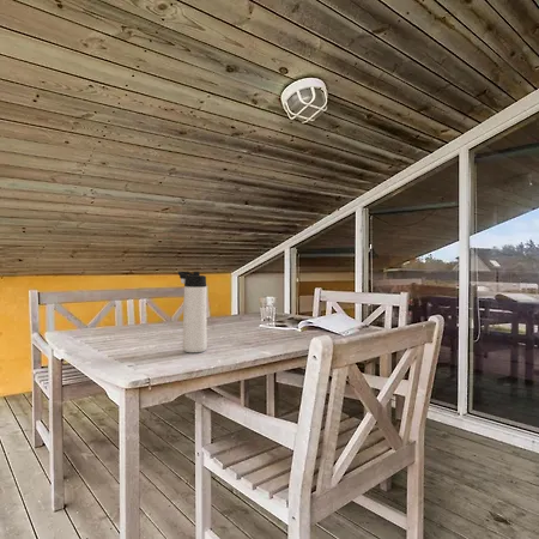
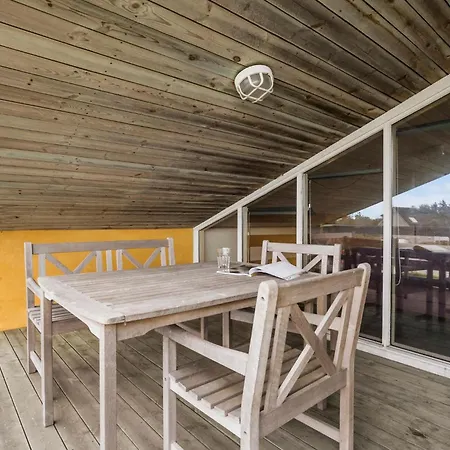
- thermos bottle [177,271,208,353]
